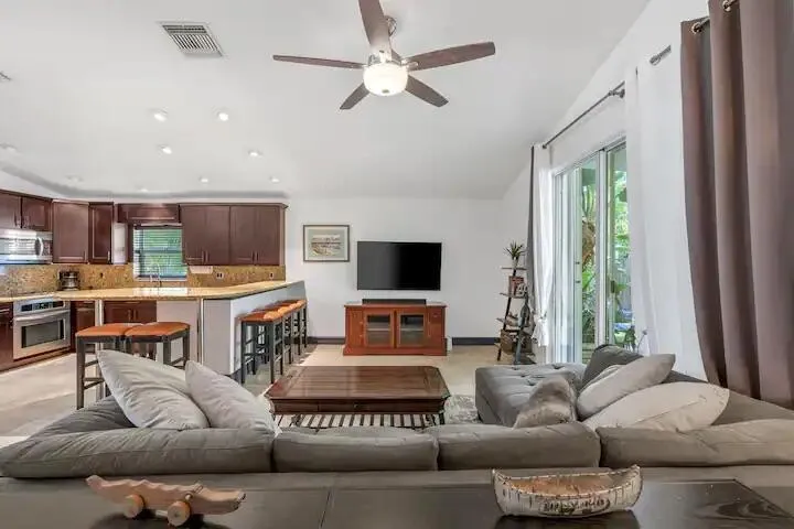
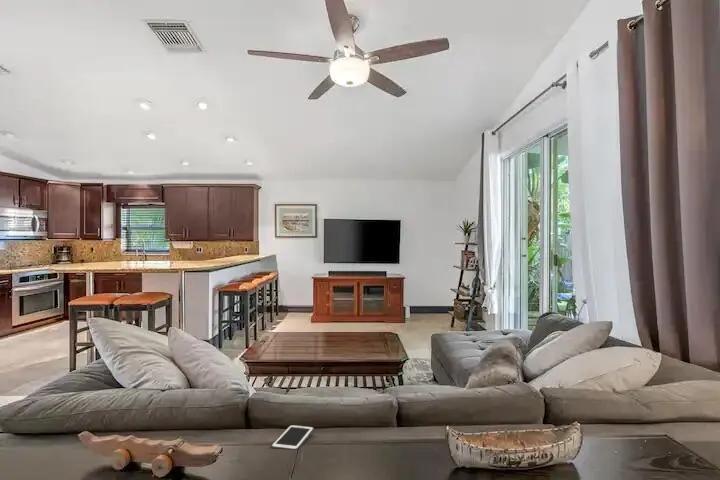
+ cell phone [270,424,315,451]
